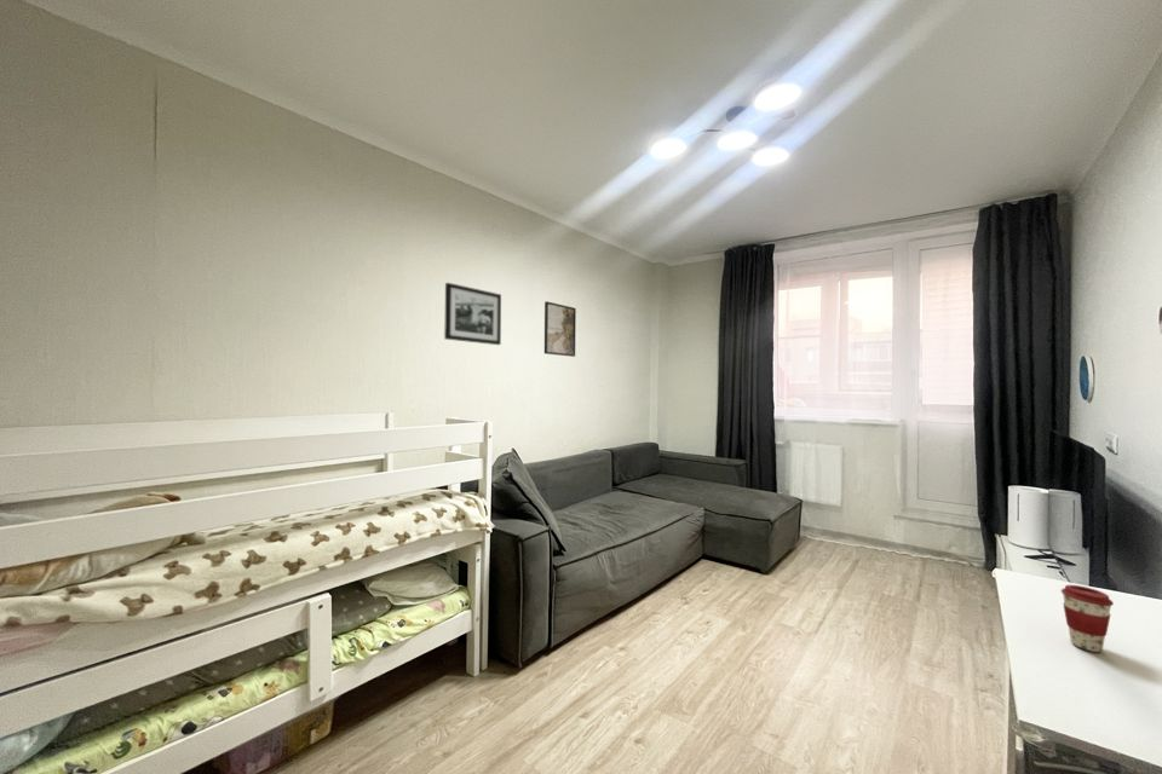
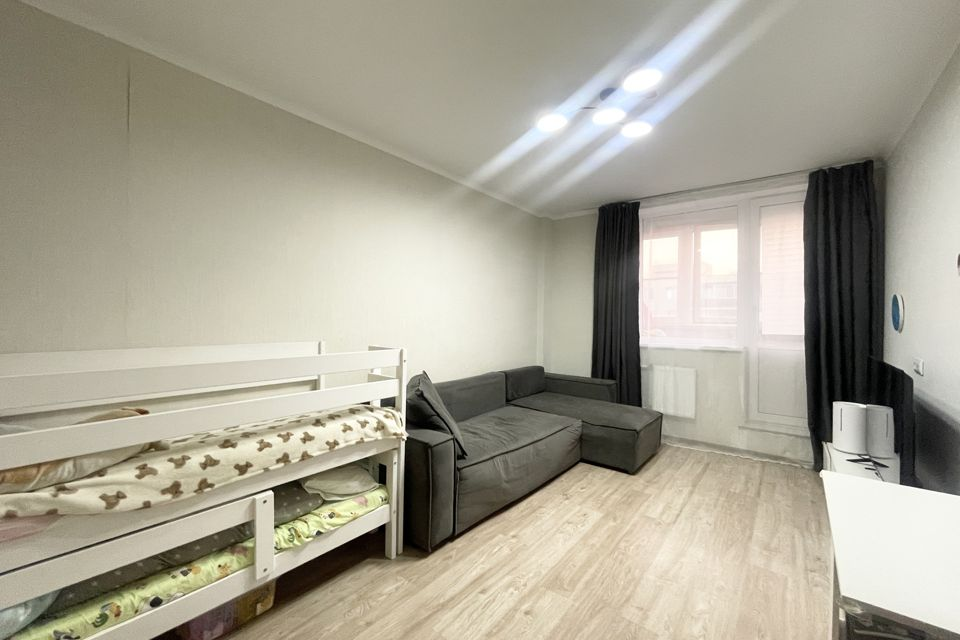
- coffee cup [1060,584,1115,653]
- picture frame [443,282,502,346]
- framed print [543,300,577,358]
